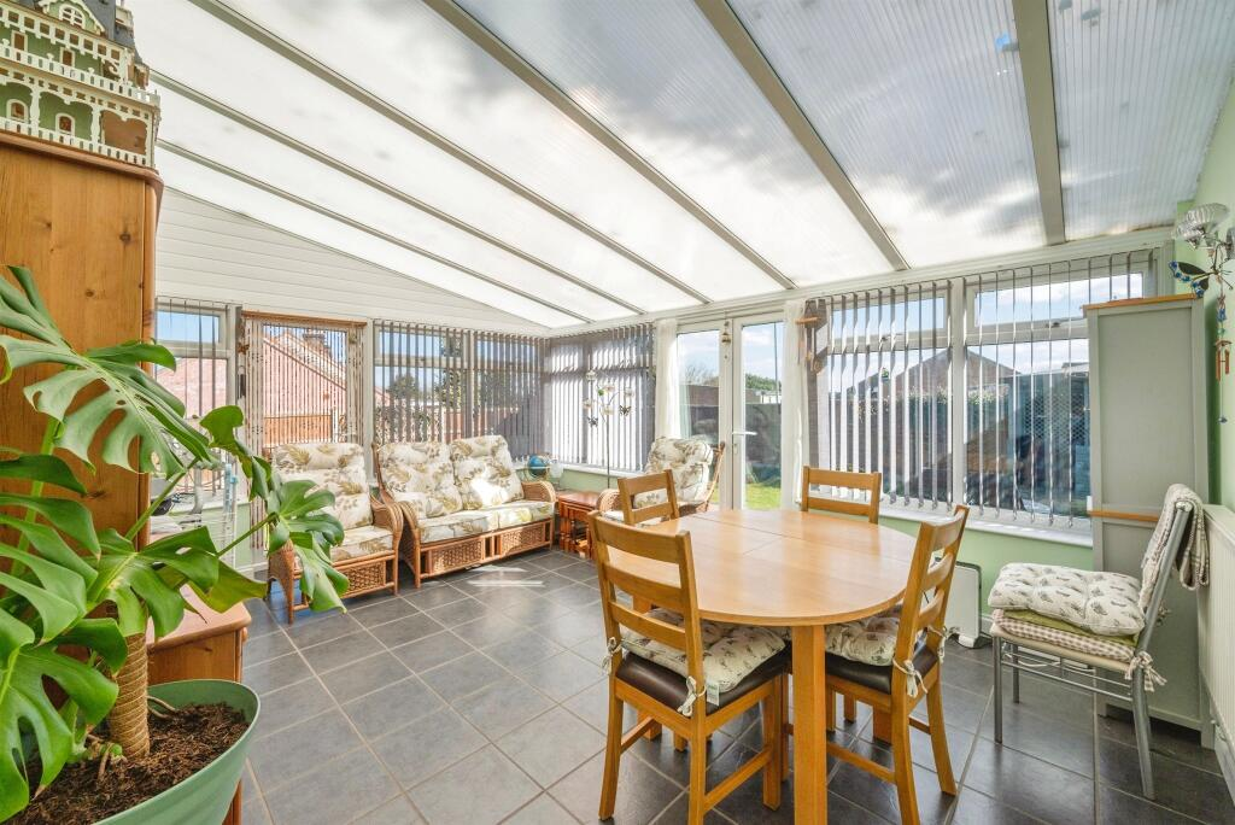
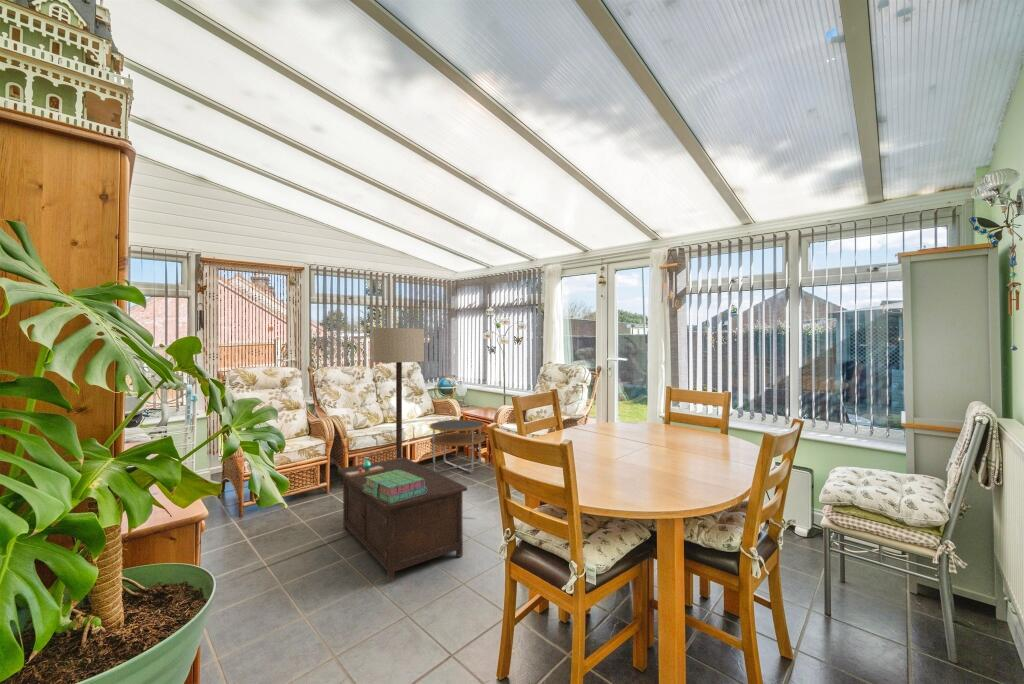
+ cabinet [337,456,468,582]
+ stack of books [363,470,427,504]
+ side table [429,419,486,474]
+ vase [346,456,384,477]
+ floor lamp [372,327,425,459]
